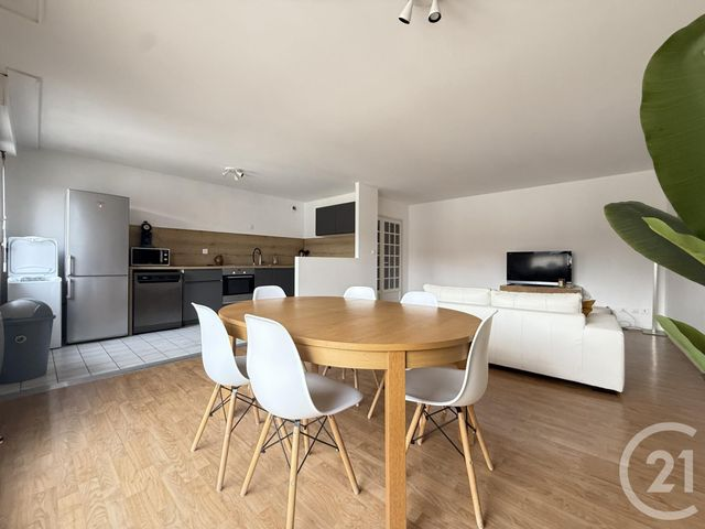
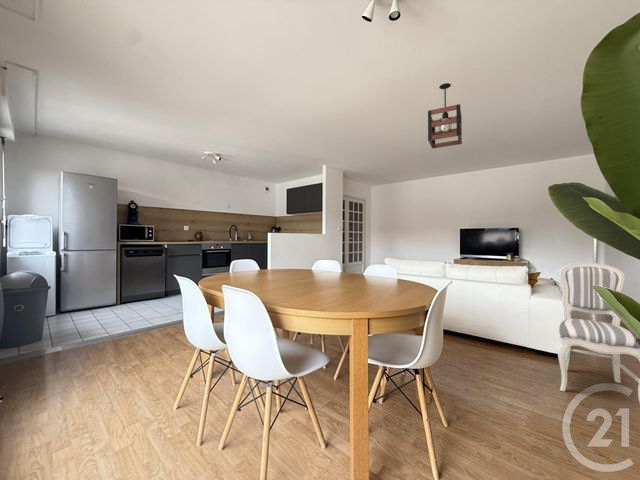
+ pendant light [427,82,463,149]
+ dining chair [557,262,640,403]
